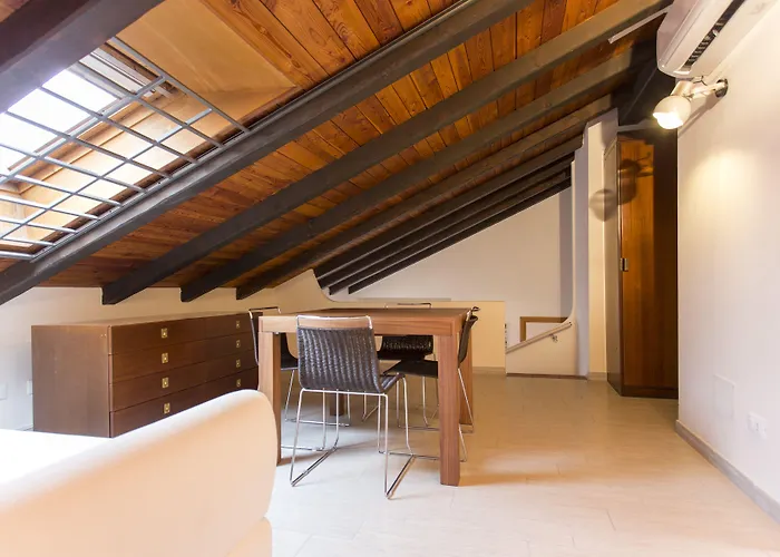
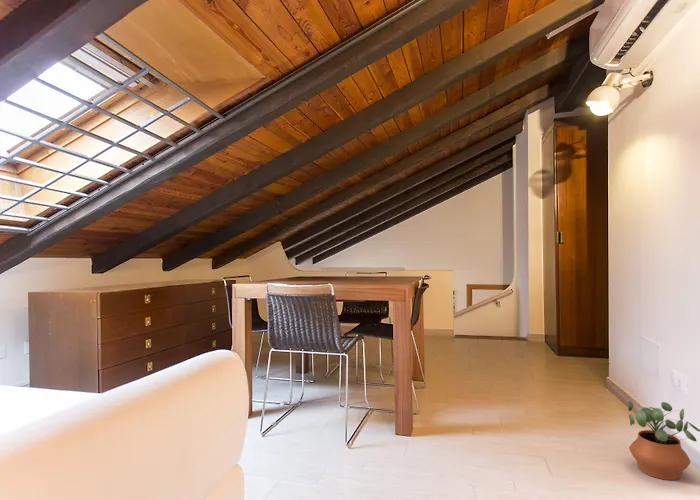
+ potted plant [627,400,700,481]
